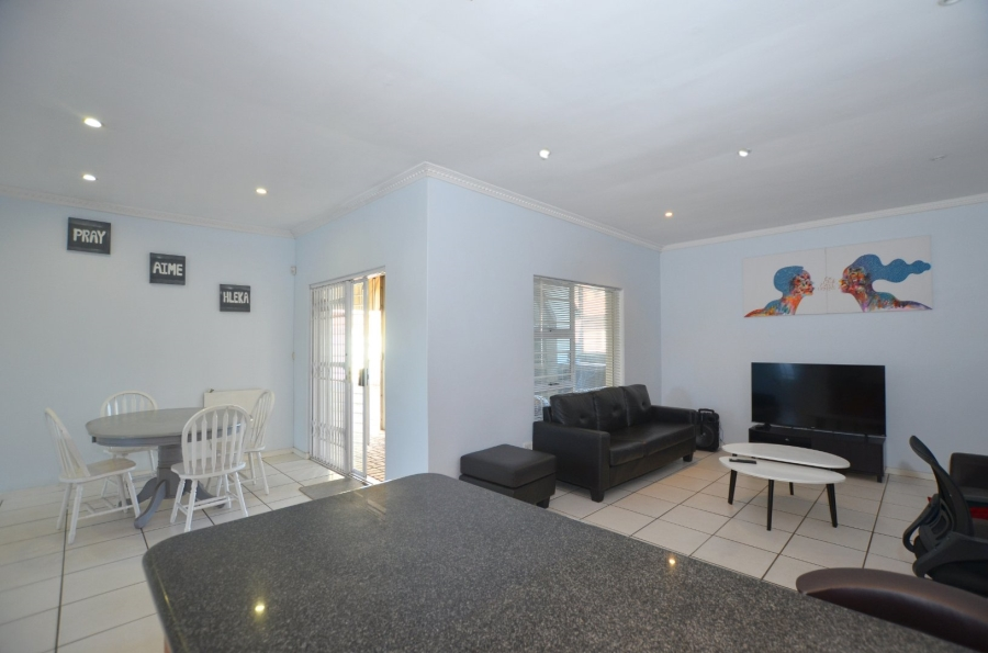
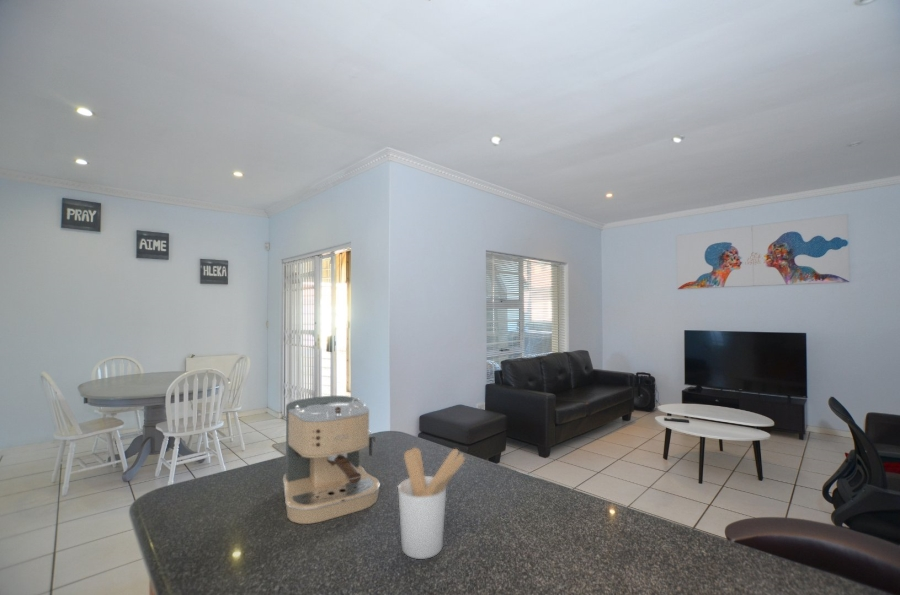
+ utensil holder [397,447,466,560]
+ coffee maker [282,395,381,525]
